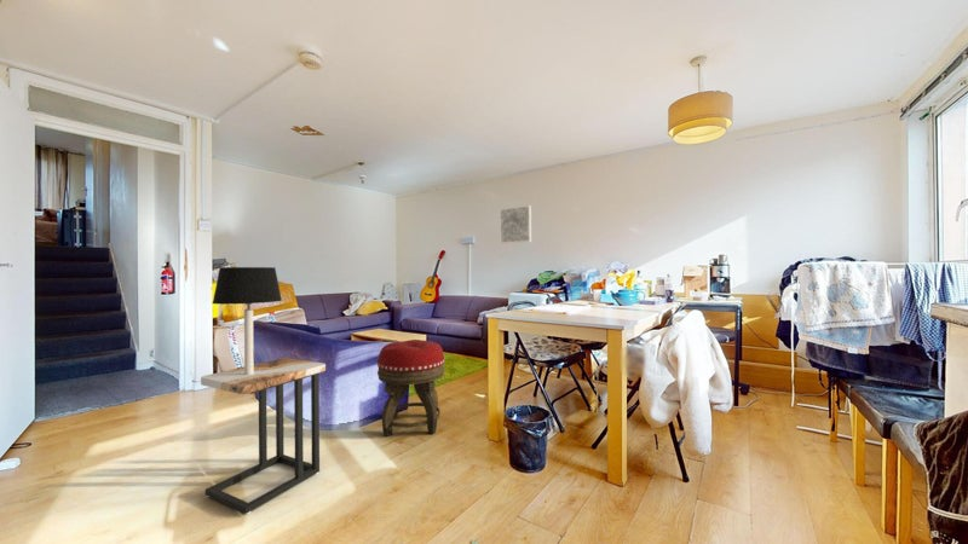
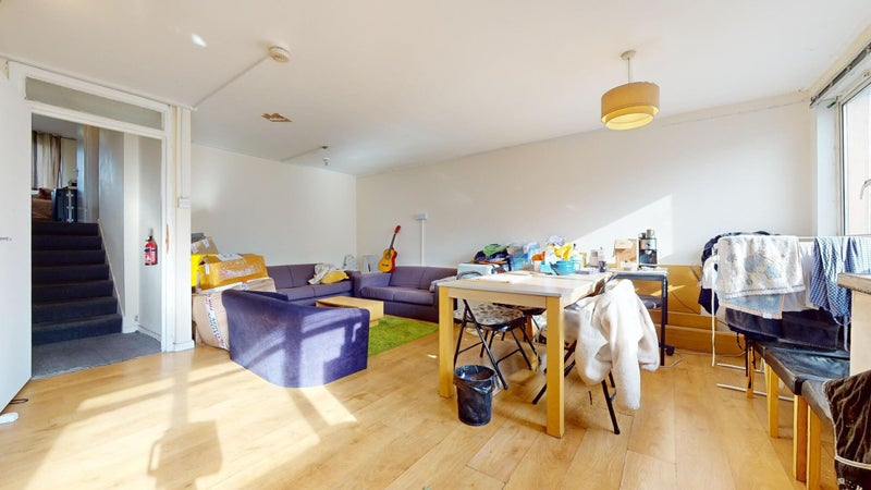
- side table [200,357,327,516]
- table lamp [212,266,283,375]
- footstool [376,338,445,438]
- wall art [499,204,532,245]
